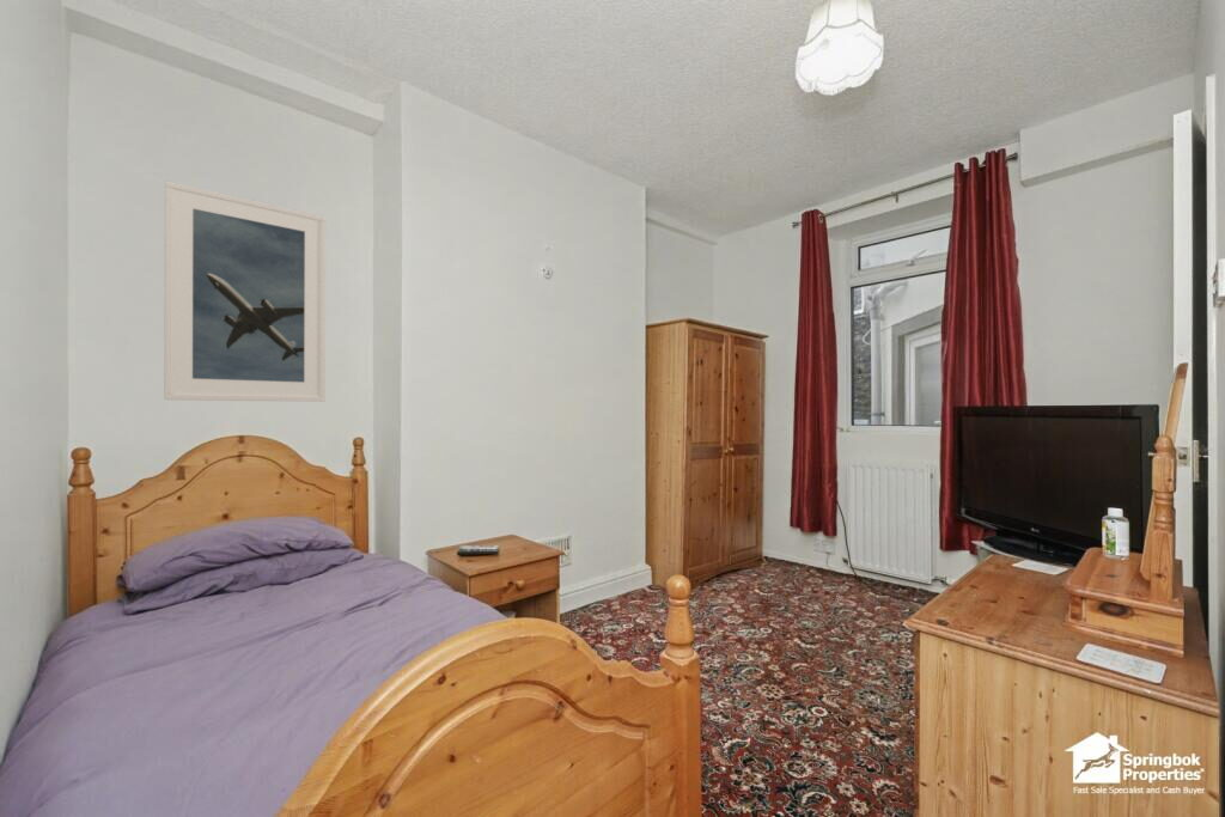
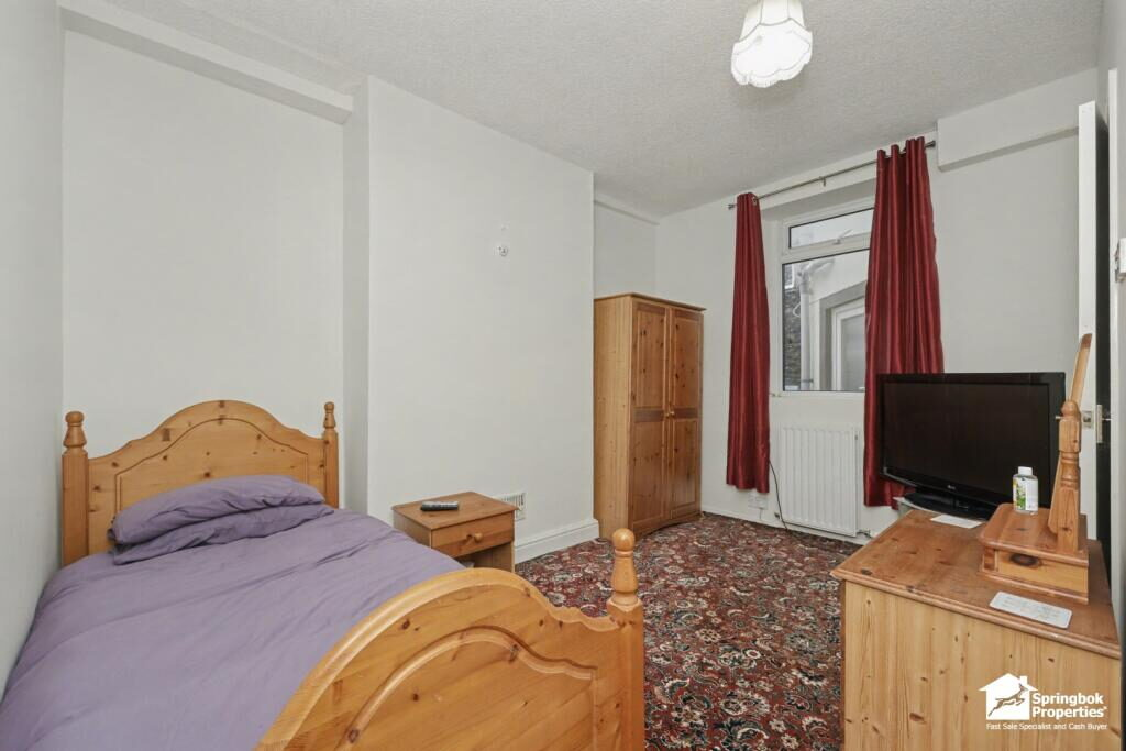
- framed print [163,179,327,403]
